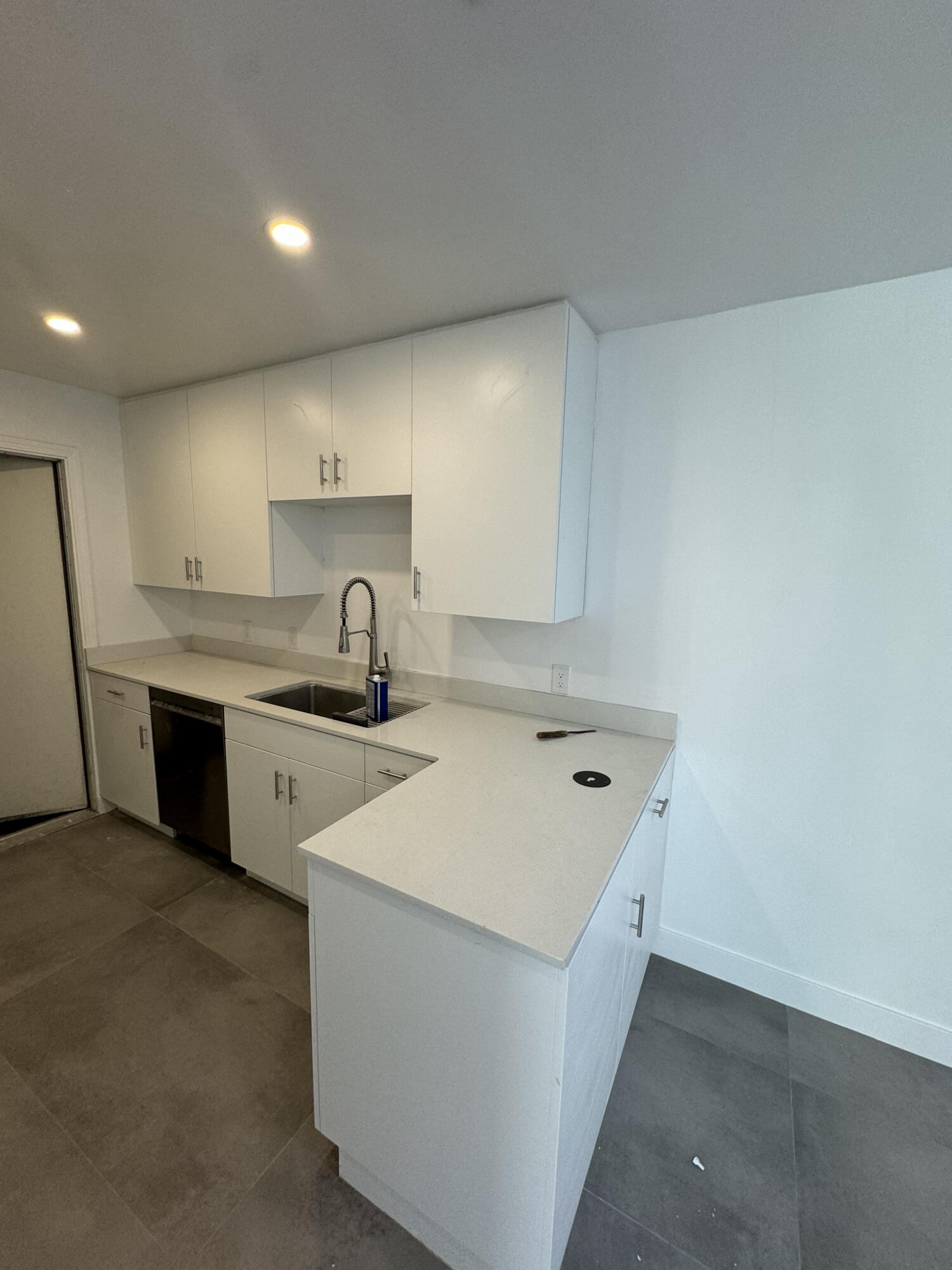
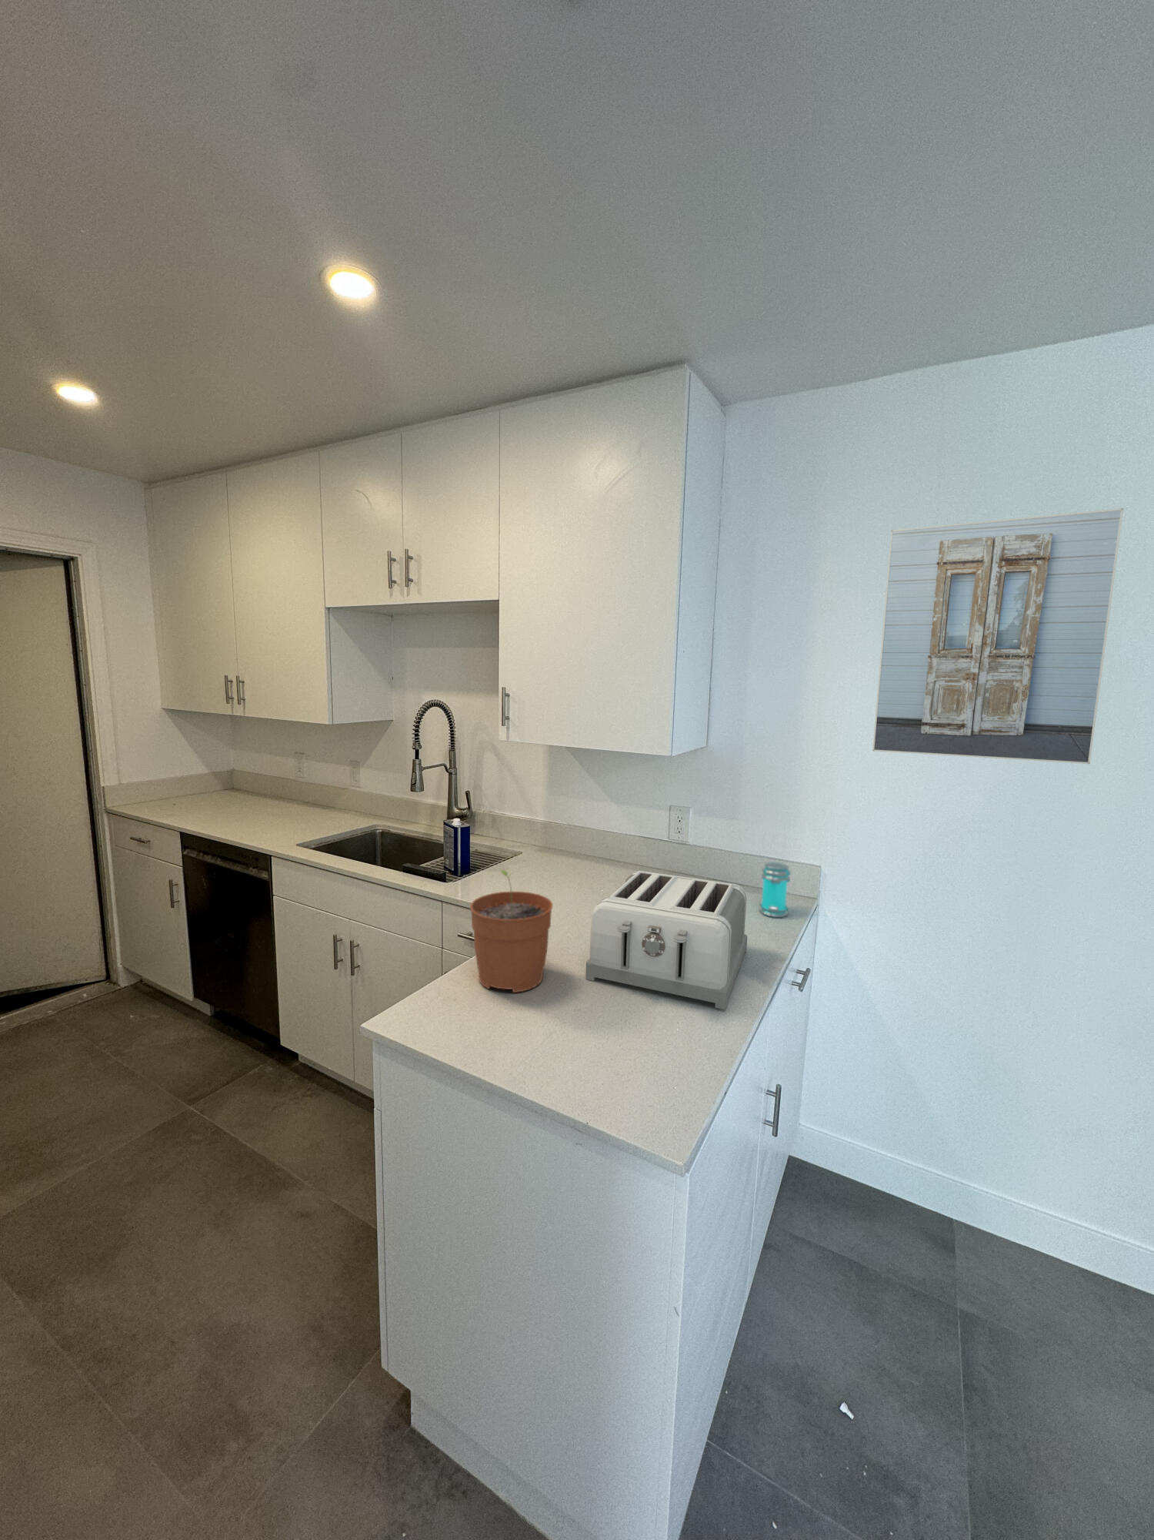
+ jar [759,861,792,918]
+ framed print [872,507,1124,765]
+ toaster [584,871,748,1010]
+ plant pot [469,869,553,993]
